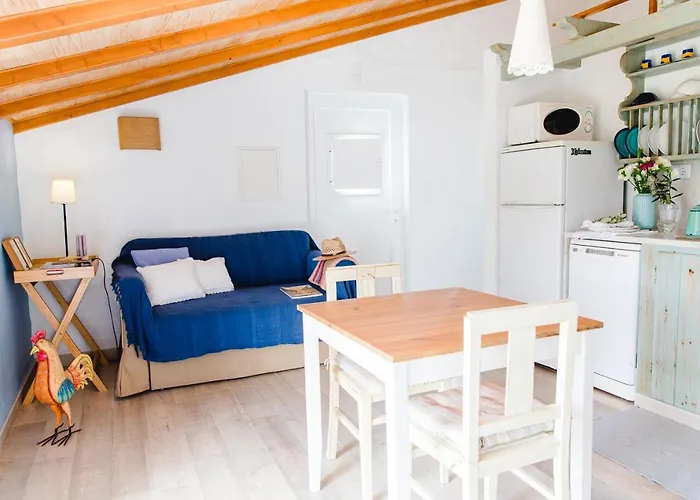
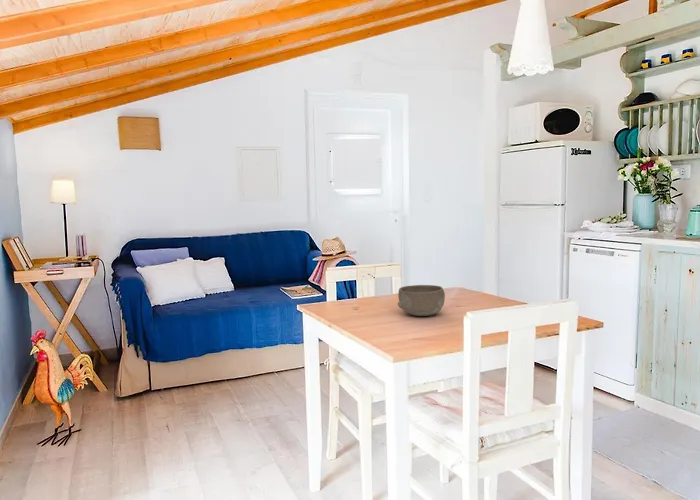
+ bowl [397,284,446,317]
